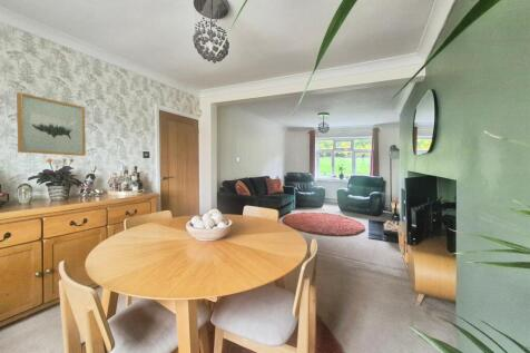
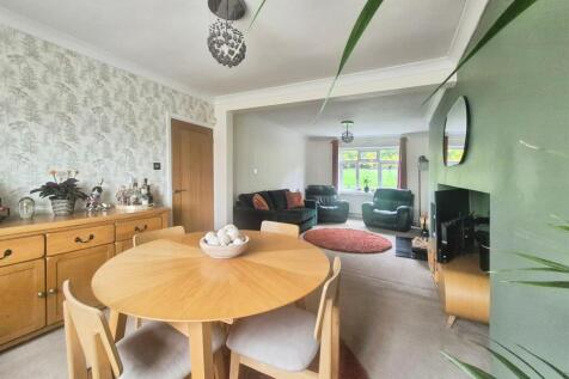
- wall art [16,91,87,157]
